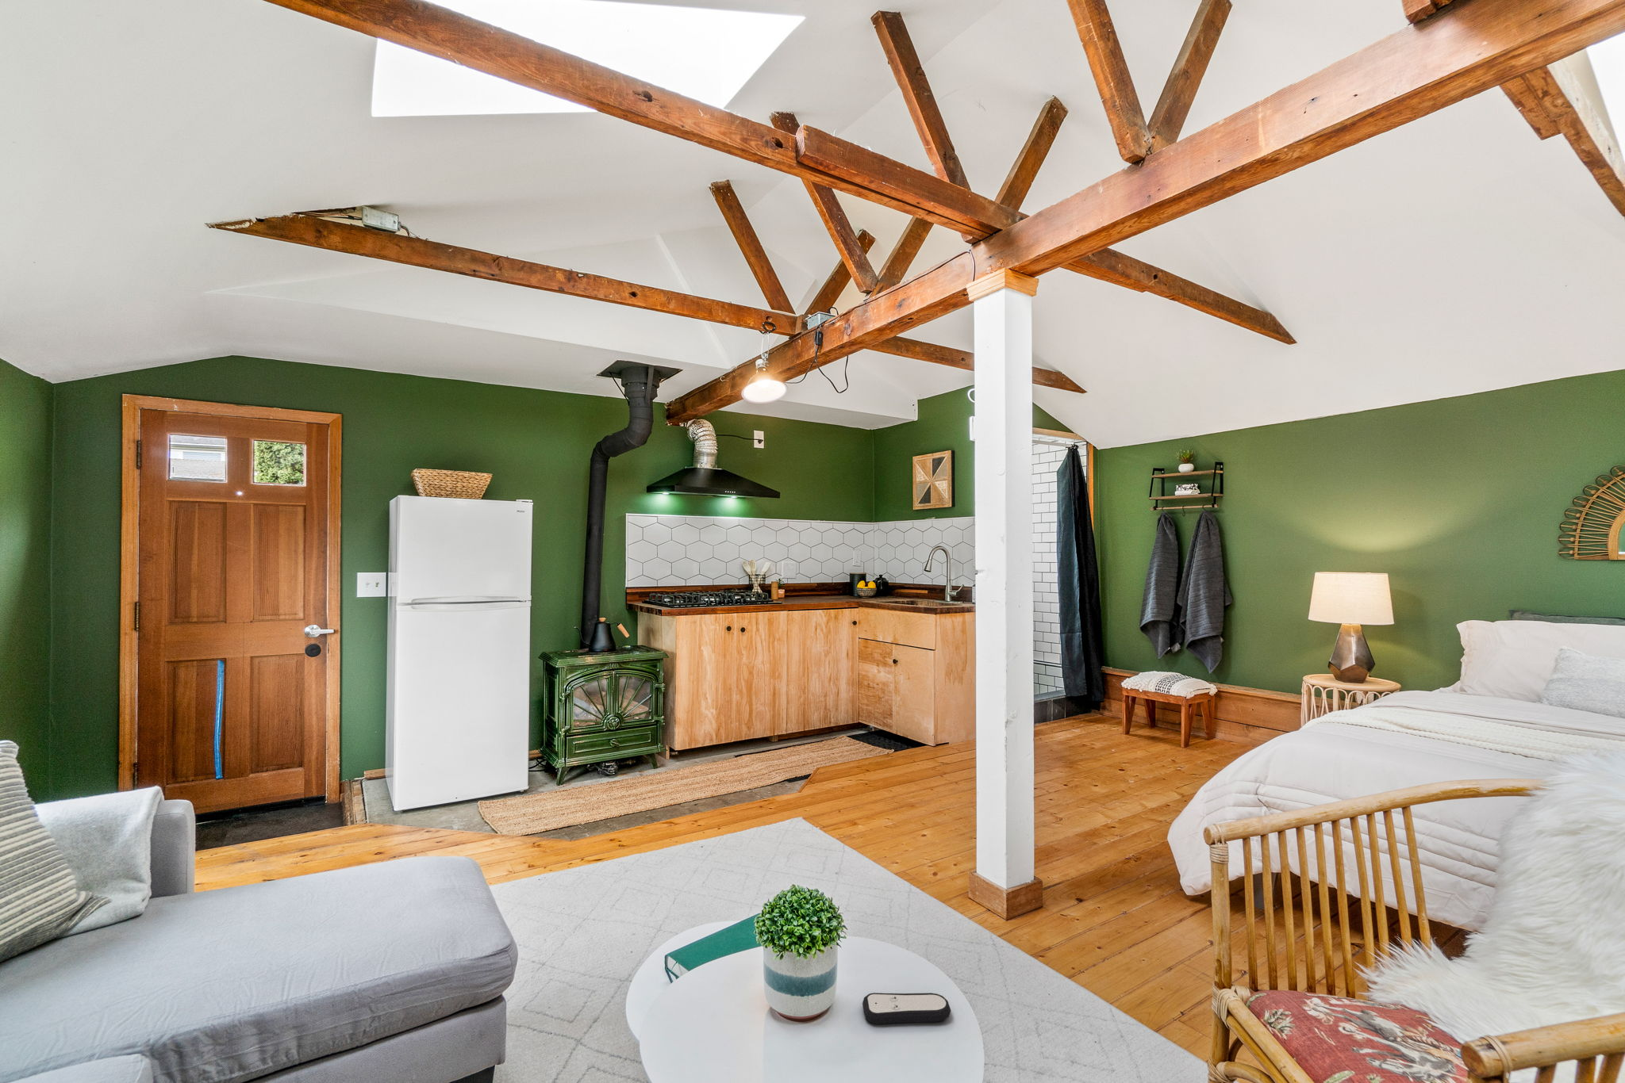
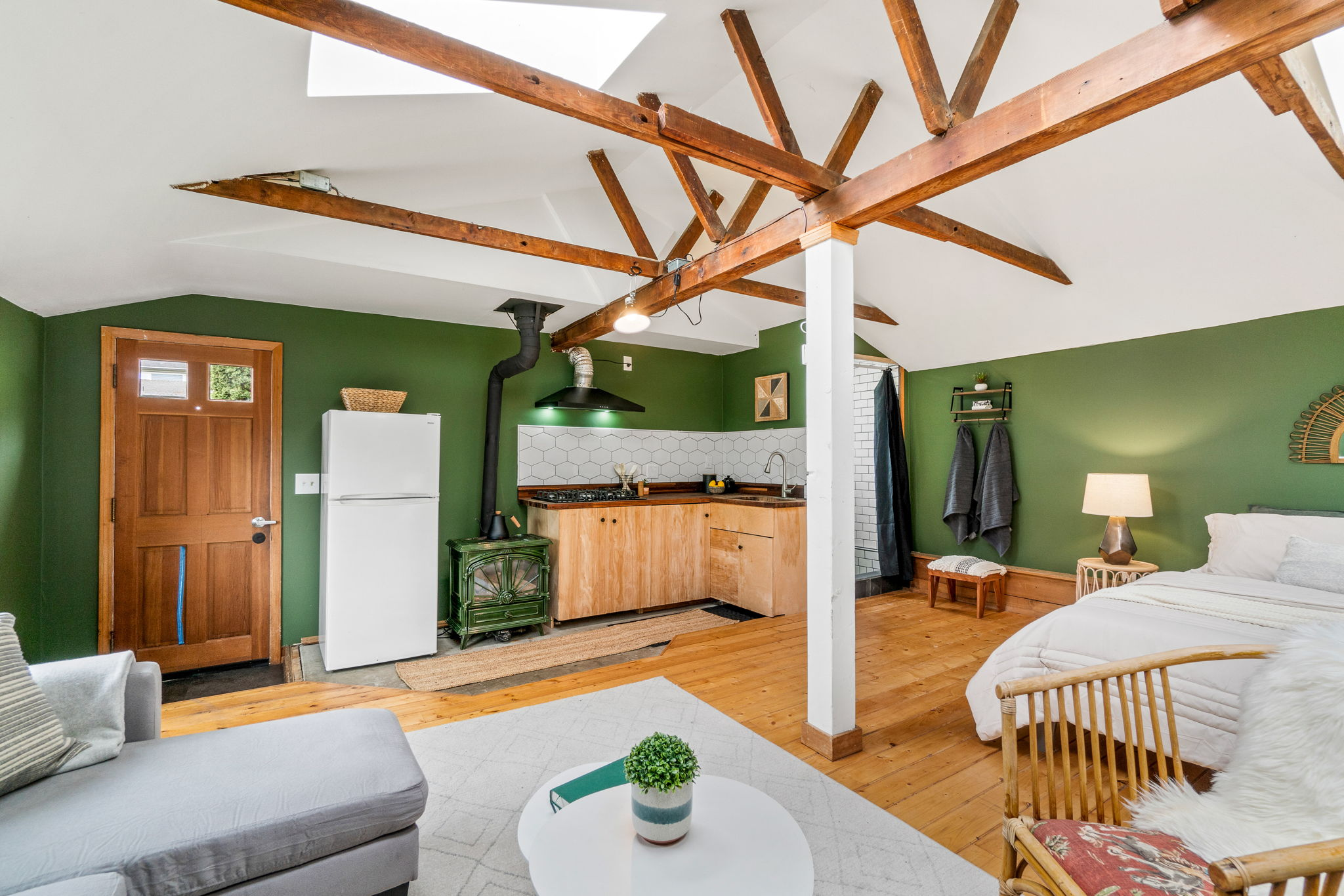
- remote control [862,992,952,1025]
